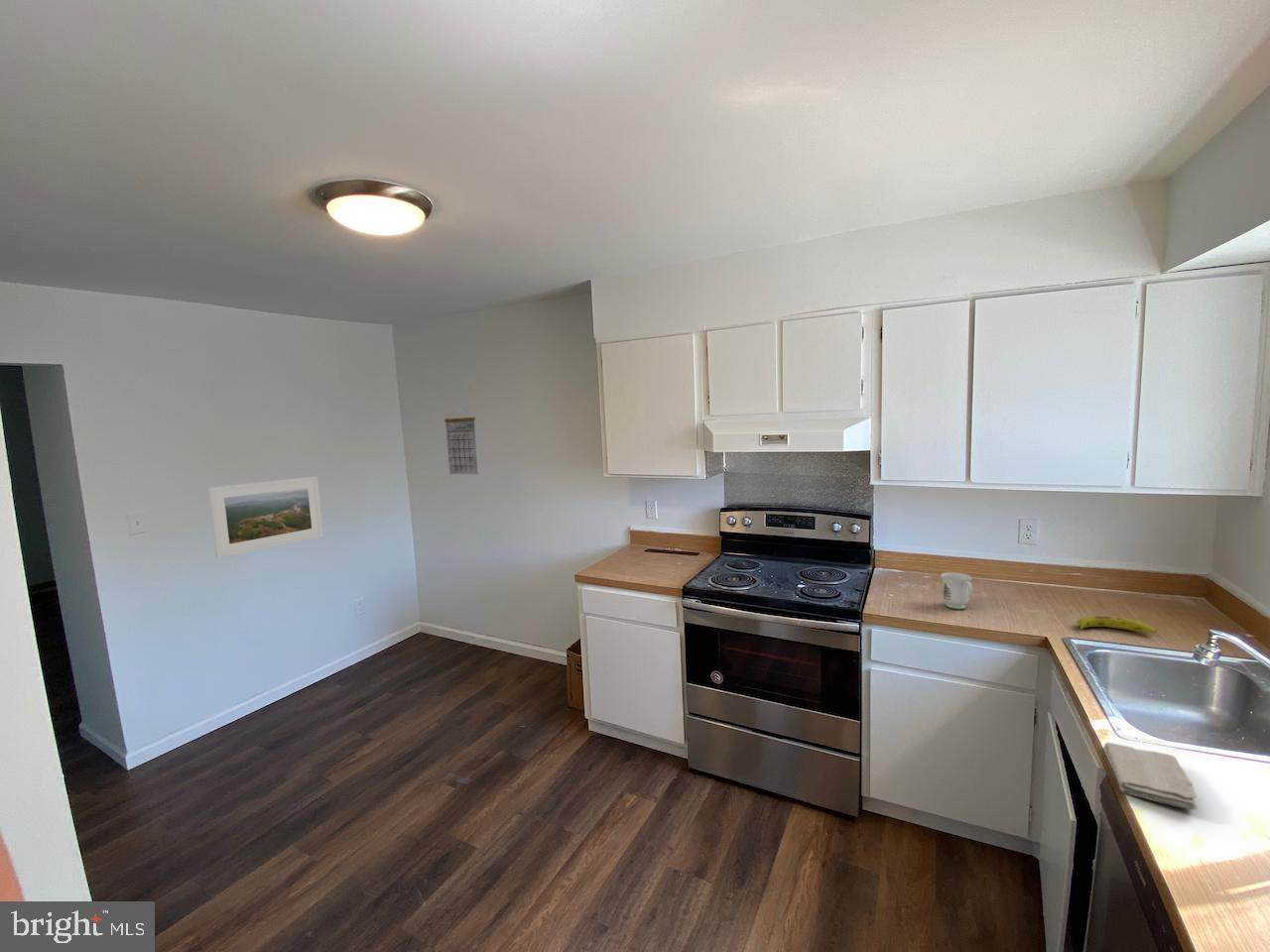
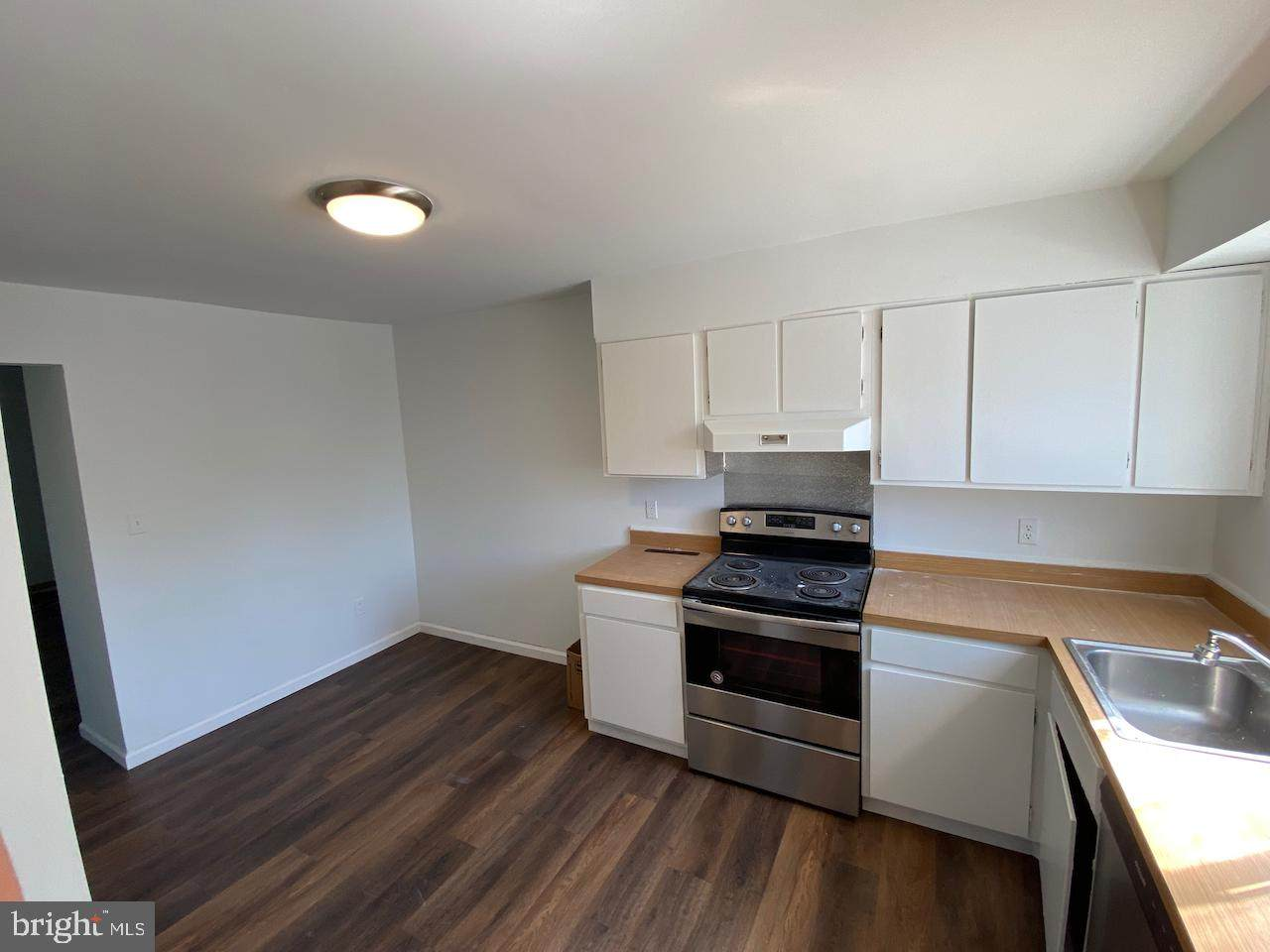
- mug [940,571,973,611]
- calendar [444,409,479,475]
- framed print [206,476,324,559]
- washcloth [1103,742,1198,811]
- fruit [1076,615,1158,634]
